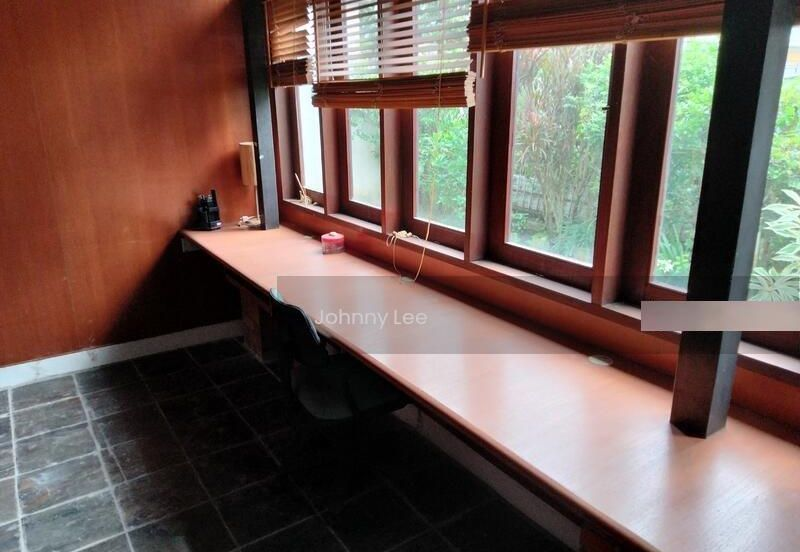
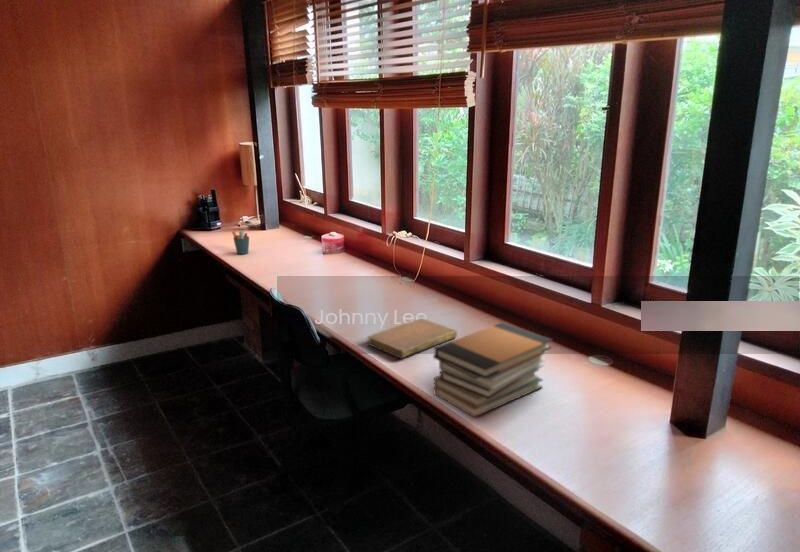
+ notebook [366,317,458,359]
+ pen holder [231,229,250,255]
+ book stack [432,322,553,418]
